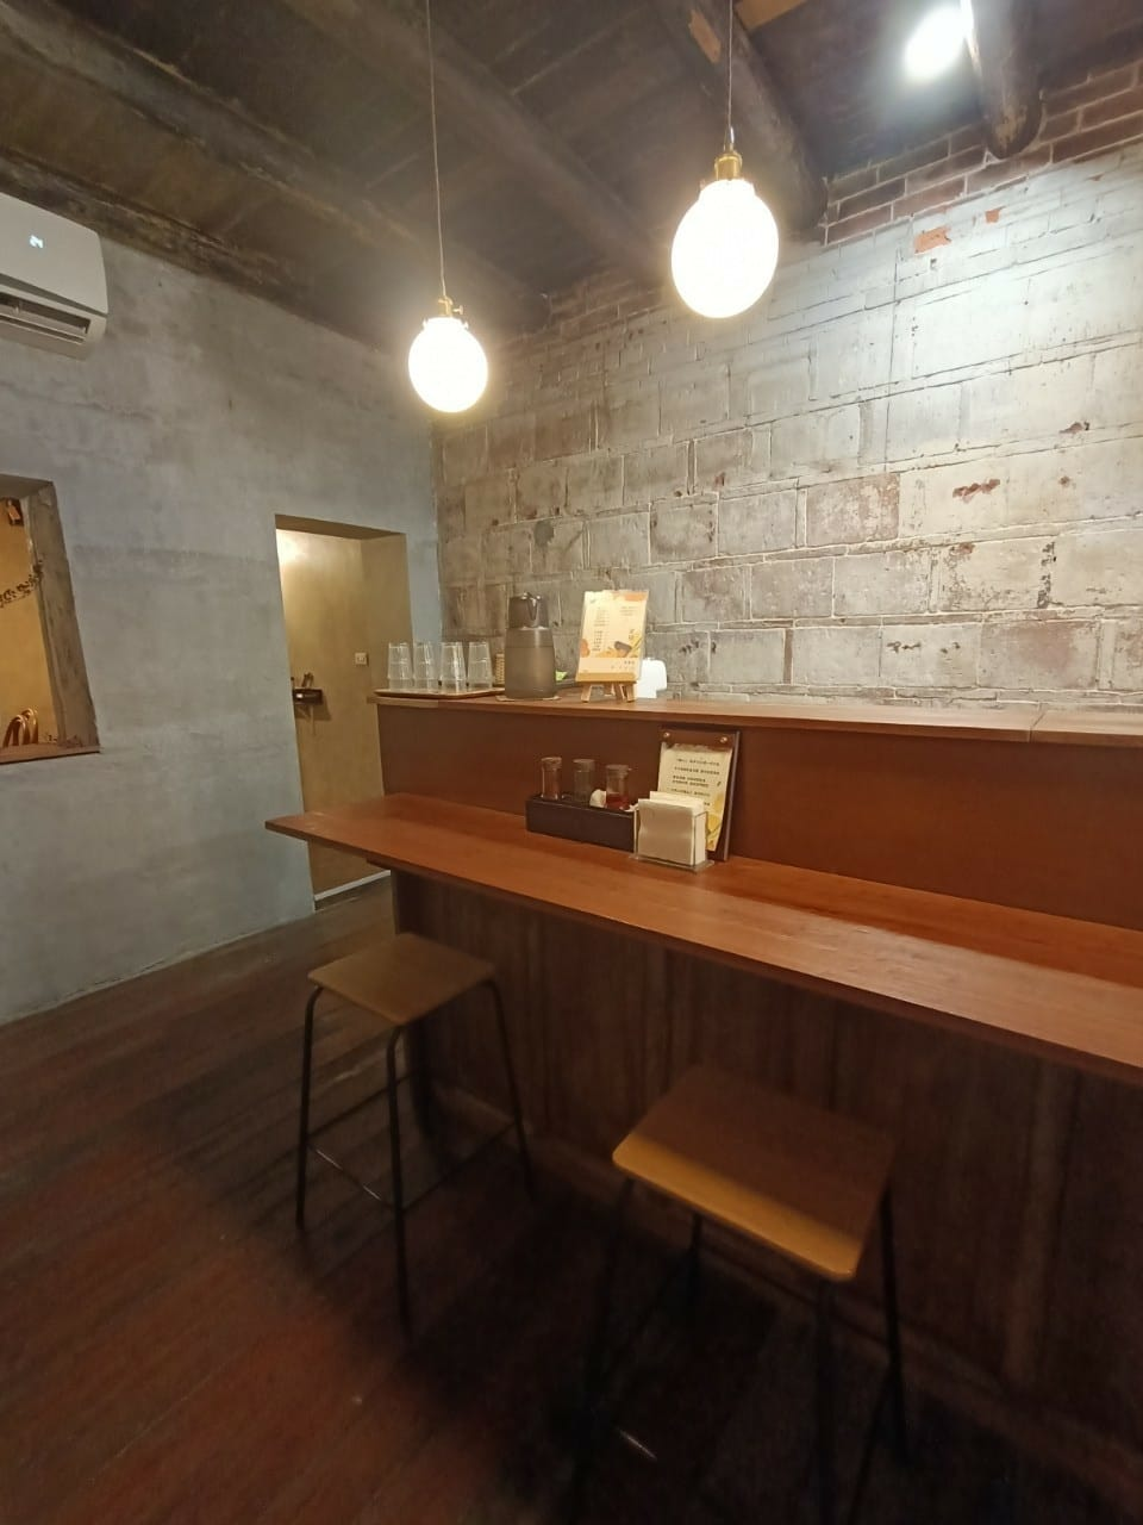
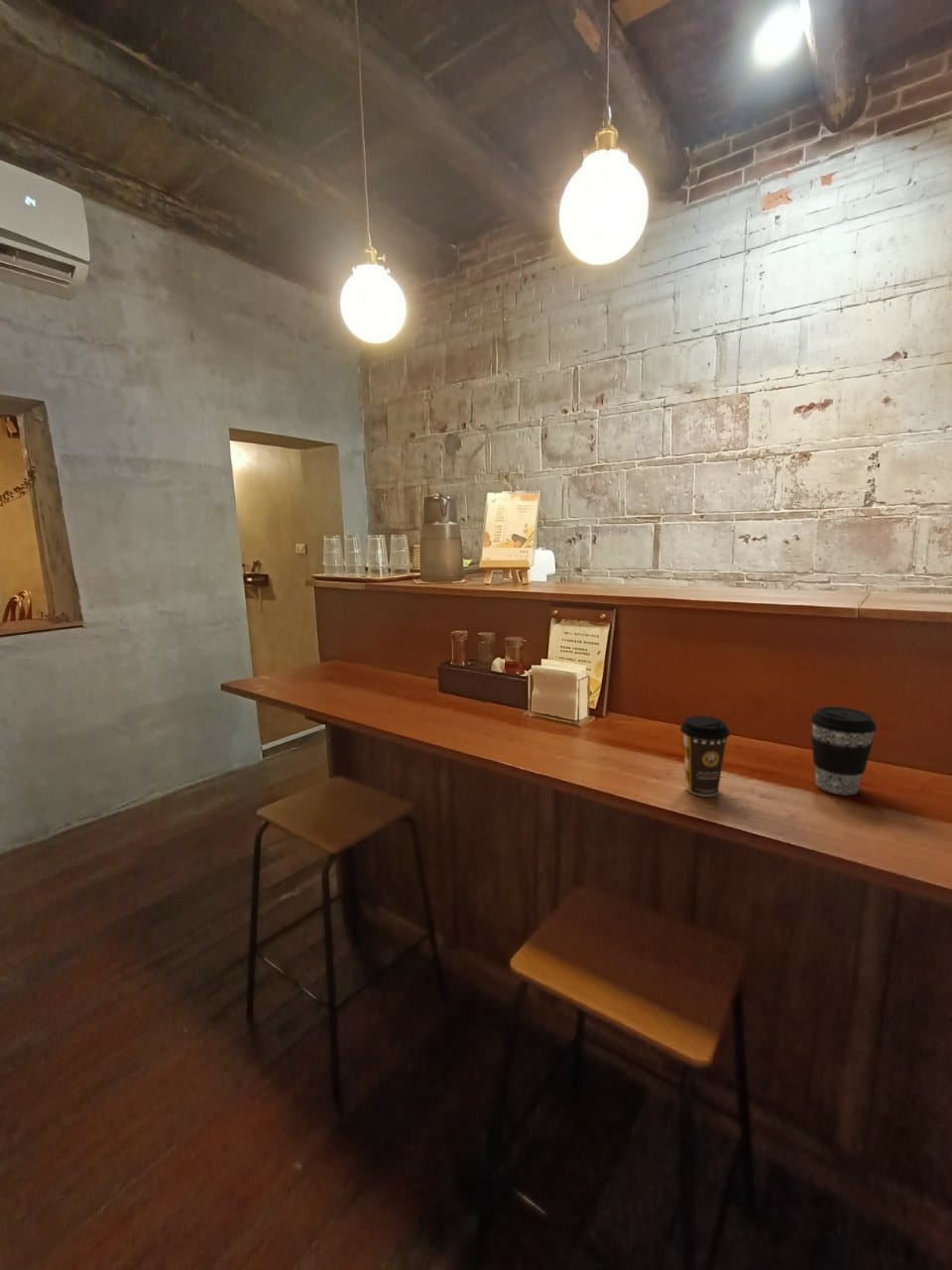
+ coffee cup [809,705,878,796]
+ coffee cup [679,714,731,797]
